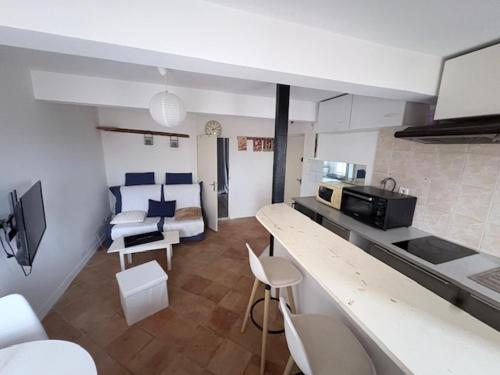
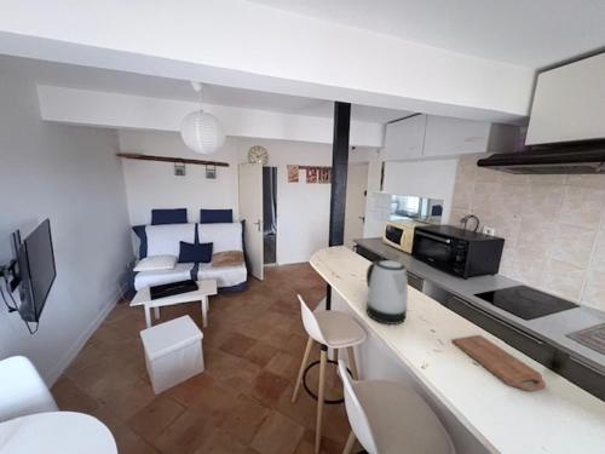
+ cutting board [450,334,547,392]
+ kettle [365,259,409,326]
